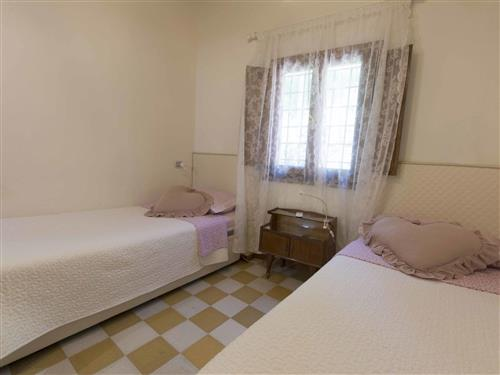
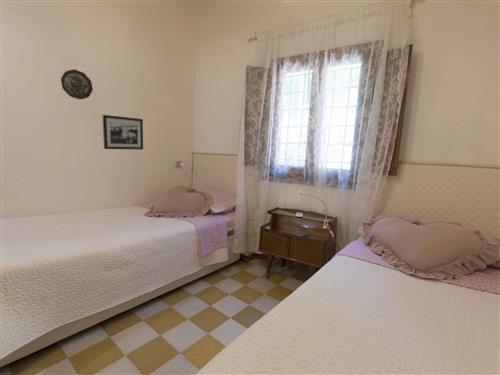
+ picture frame [102,114,144,151]
+ decorative plate [60,69,94,100]
